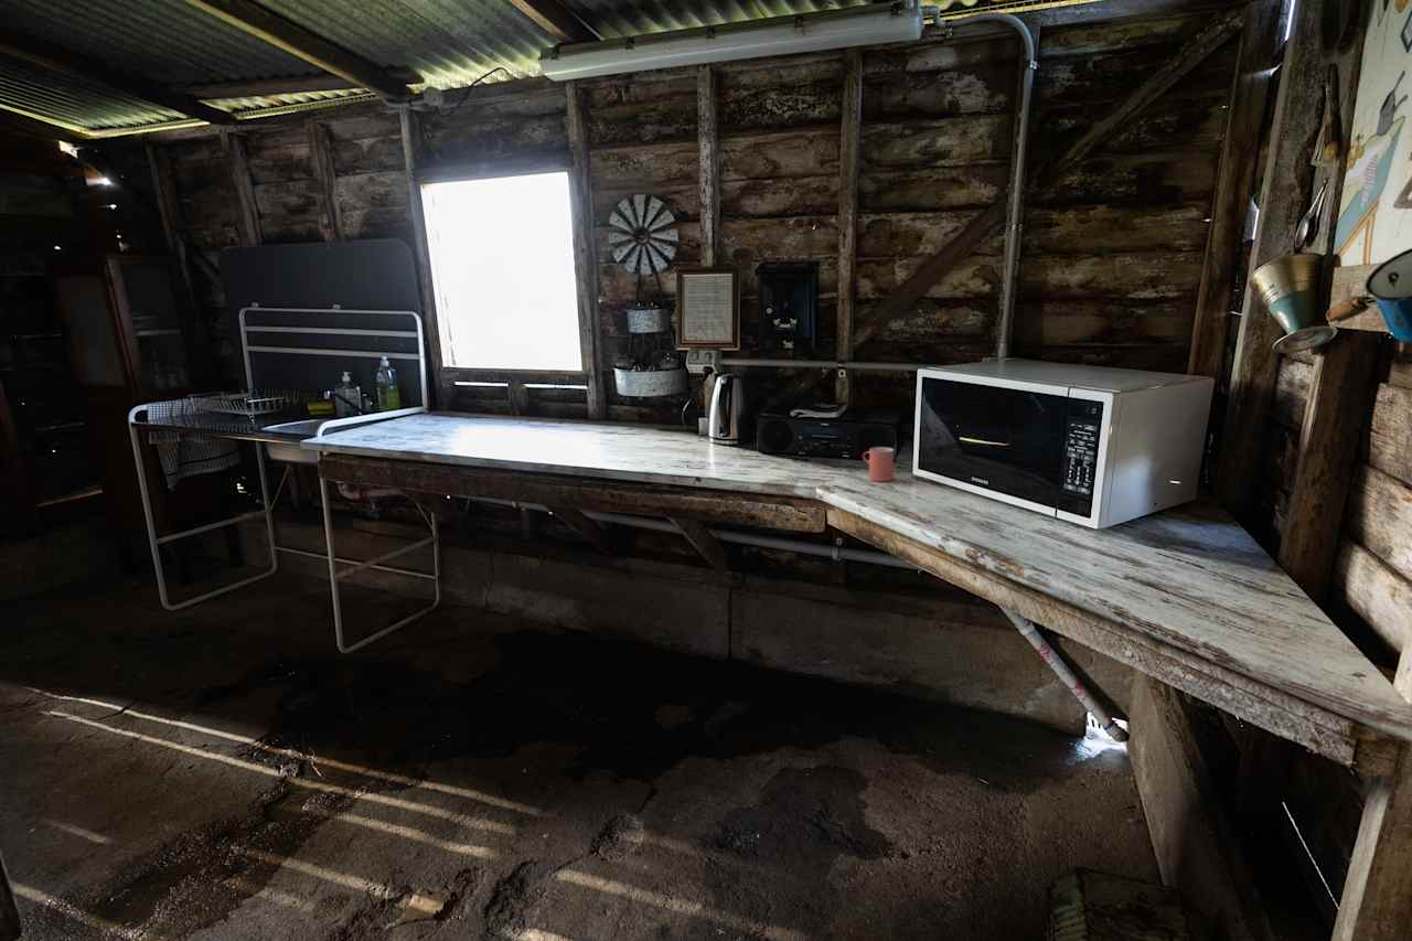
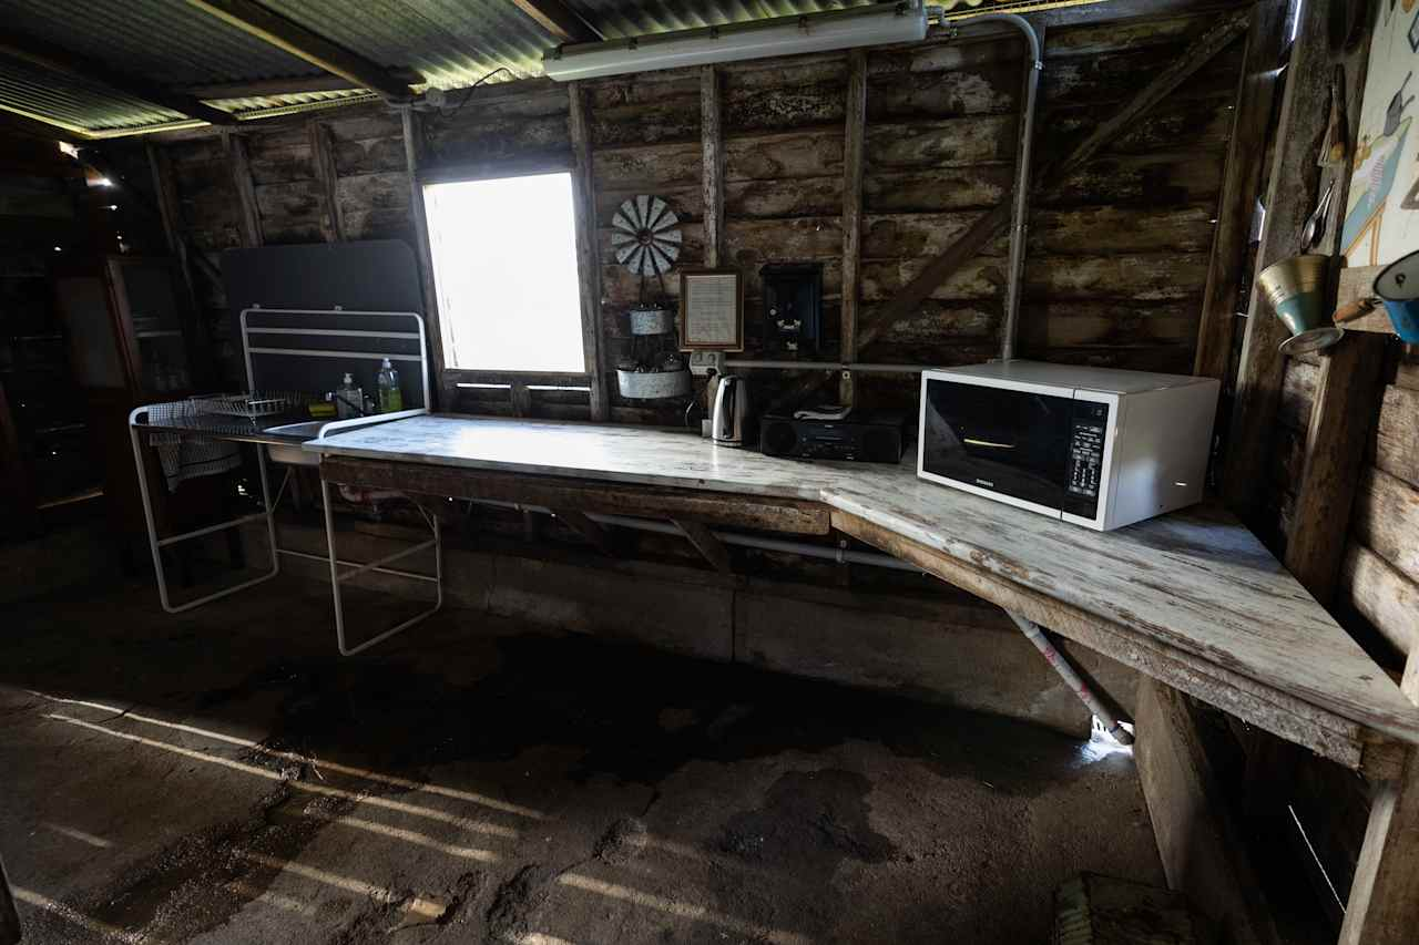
- cup [862,446,895,482]
